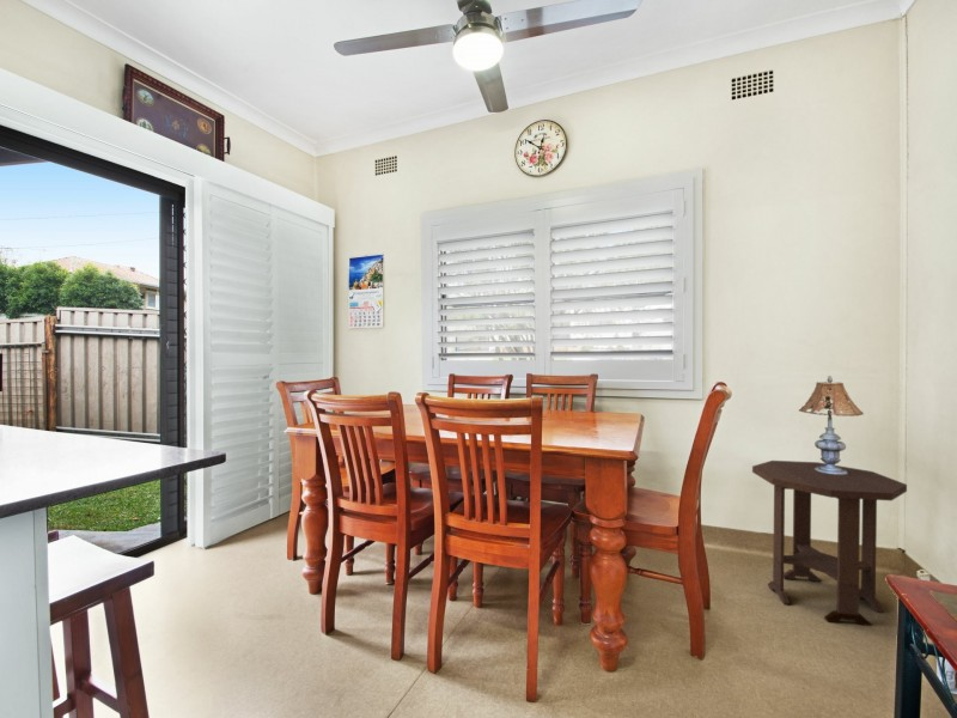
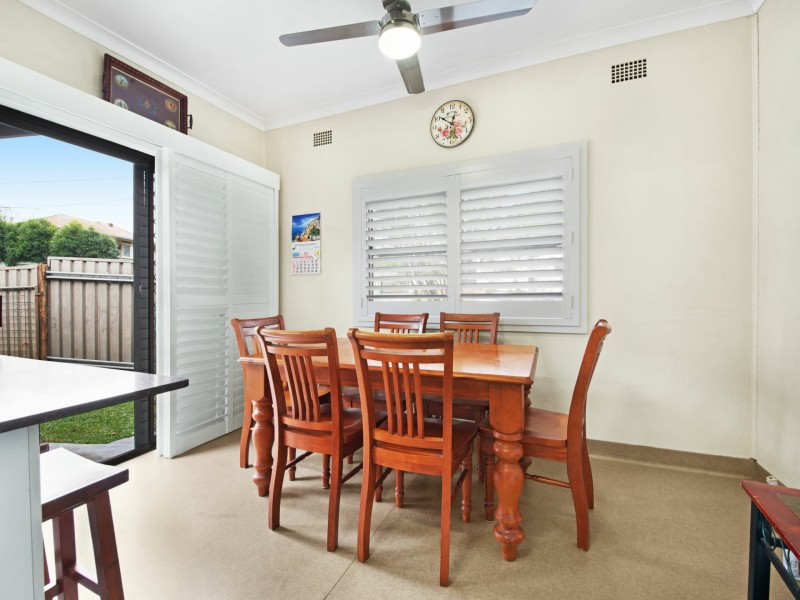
- side table [751,460,908,627]
- table lamp [798,372,876,474]
